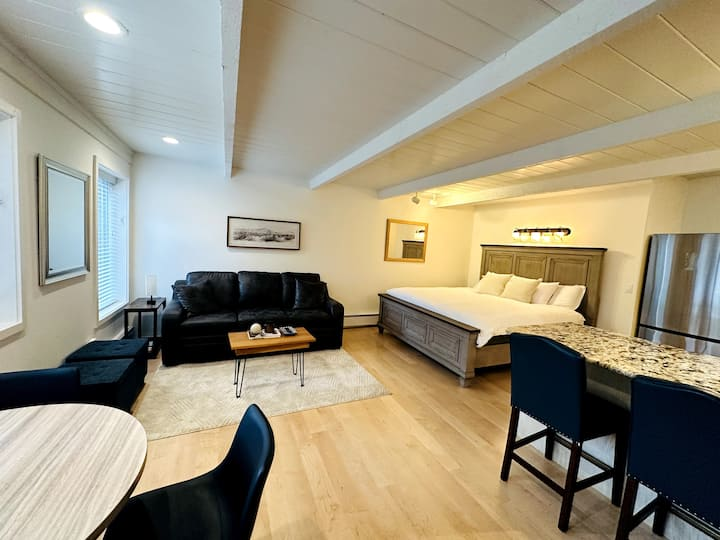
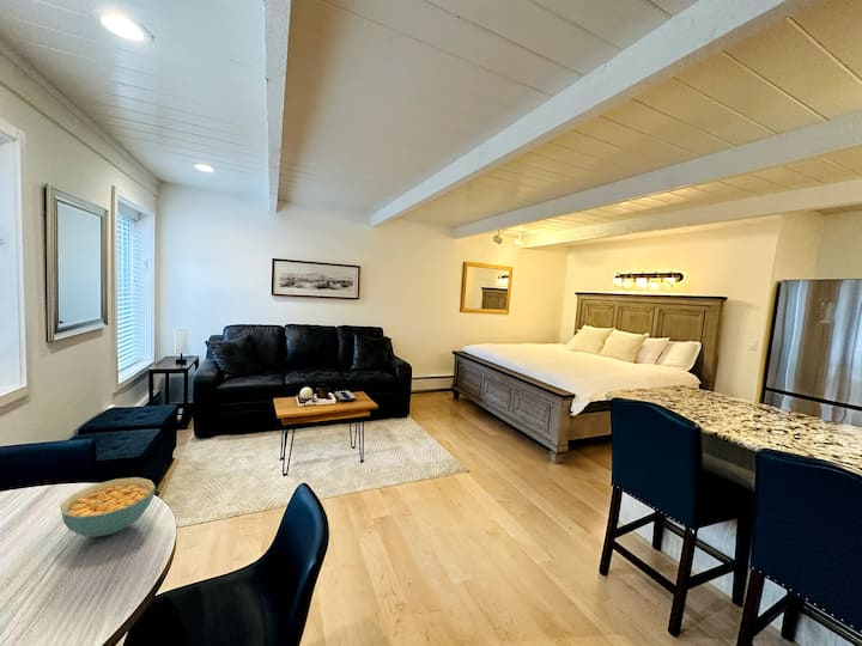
+ cereal bowl [59,476,157,538]
